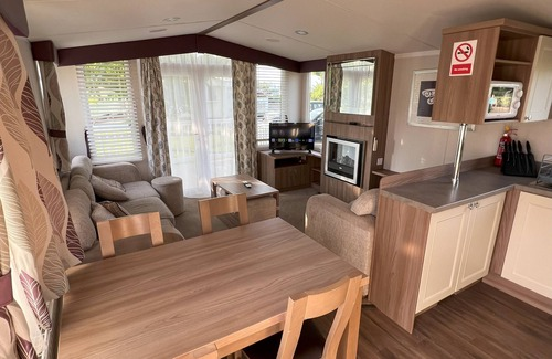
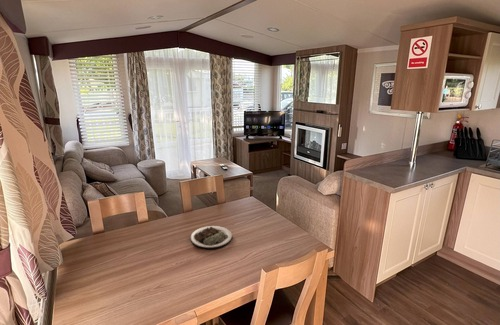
+ plate [189,225,233,250]
